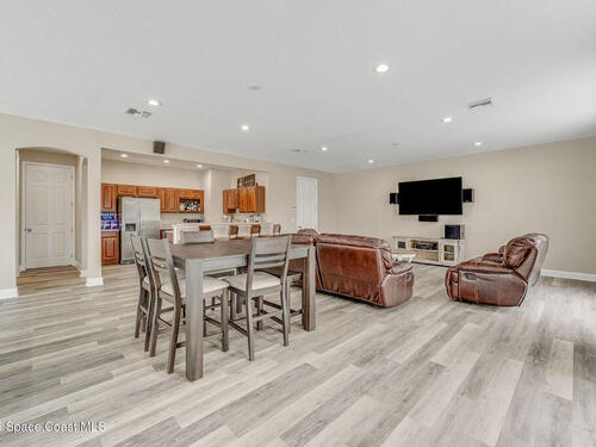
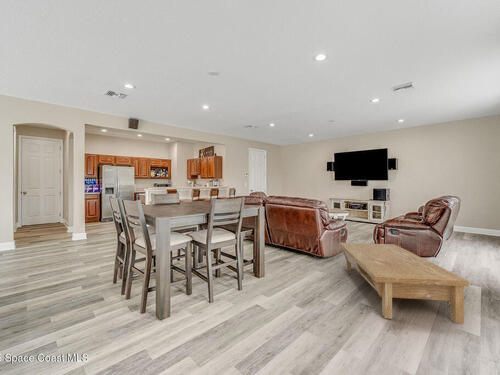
+ coffee table [338,242,470,325]
